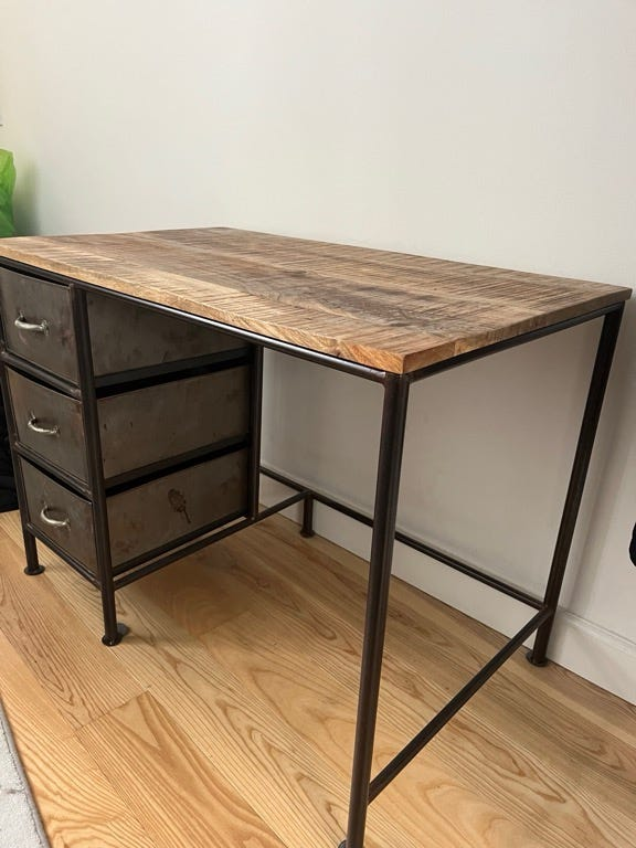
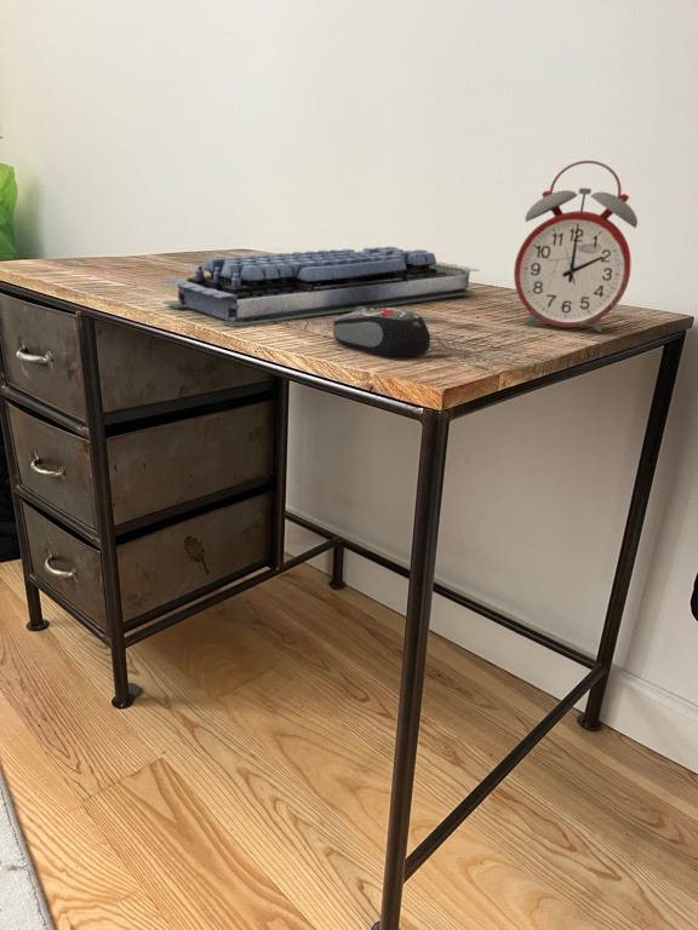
+ alarm clock [513,160,639,333]
+ computer keyboard [160,246,480,328]
+ computer mouse [332,306,431,358]
